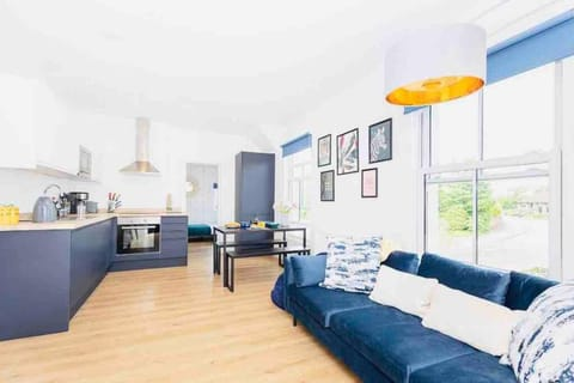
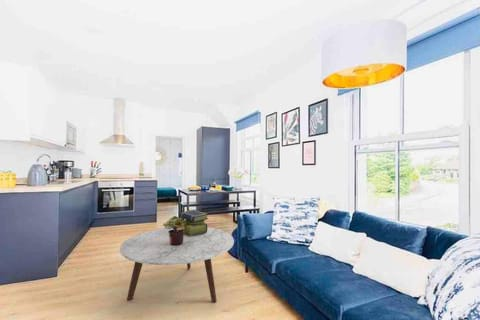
+ potted plant [162,215,185,246]
+ coffee table [119,226,235,304]
+ stack of books [178,209,209,237]
